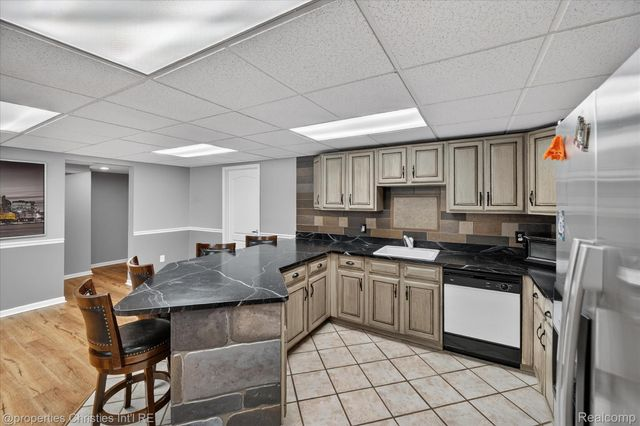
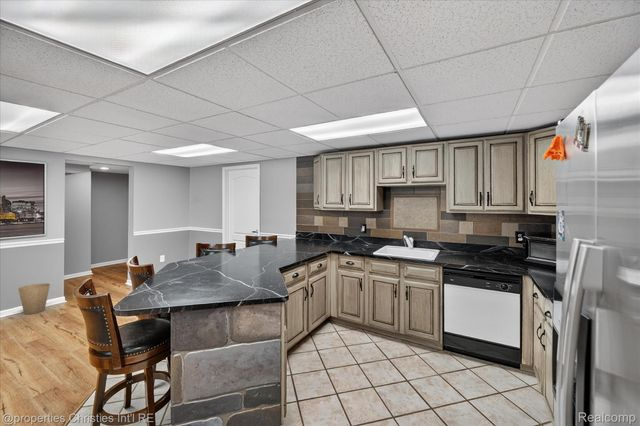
+ trash can [17,283,51,315]
